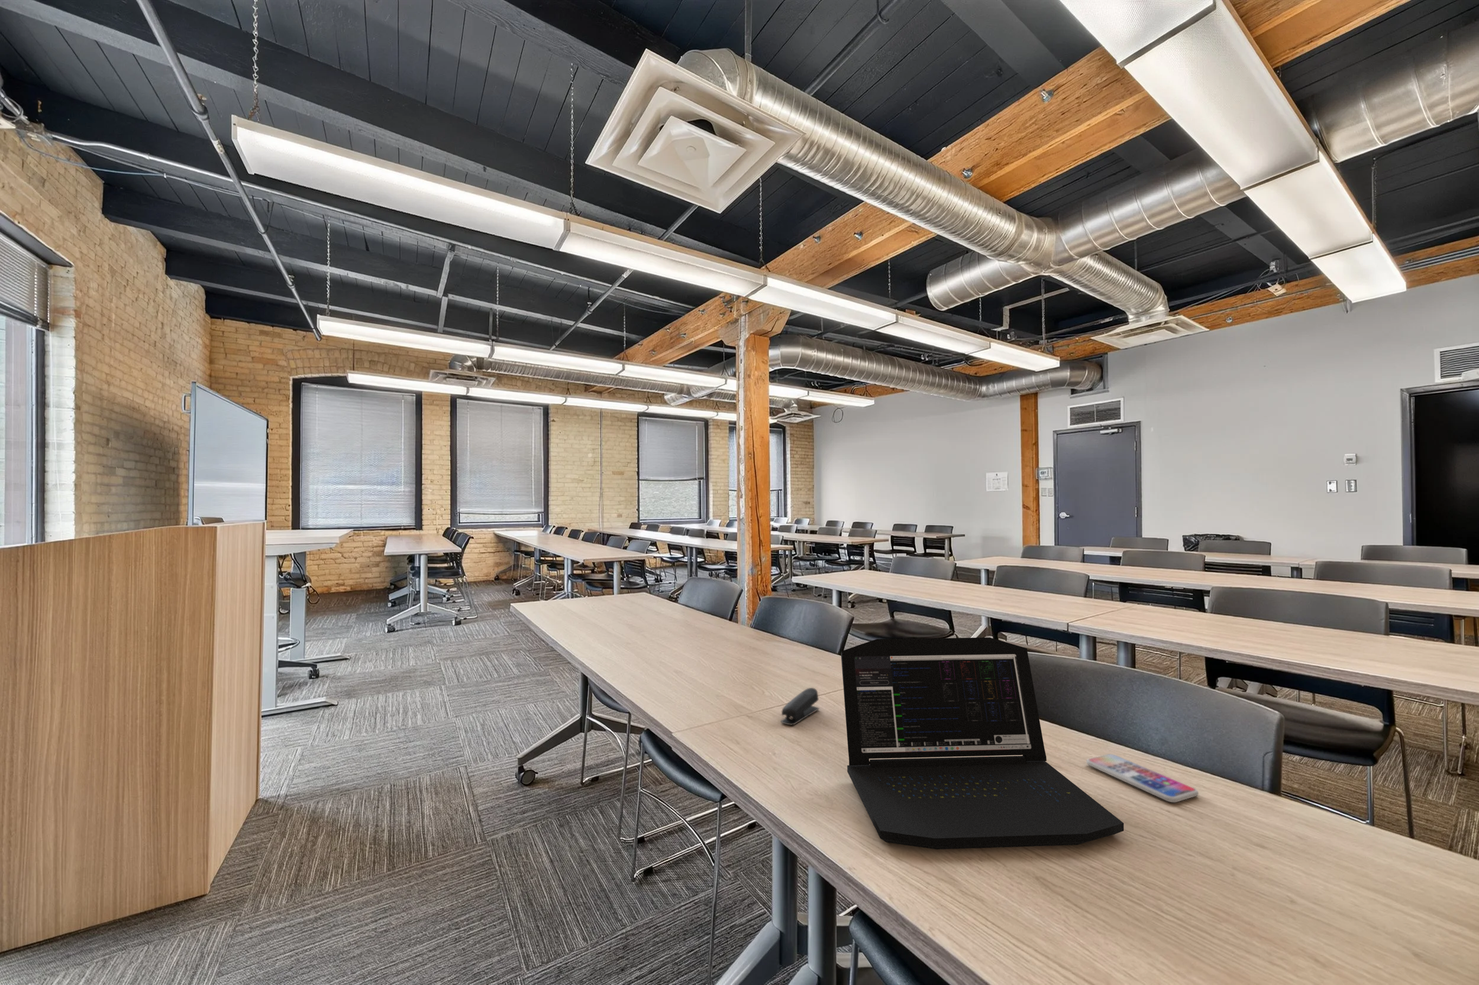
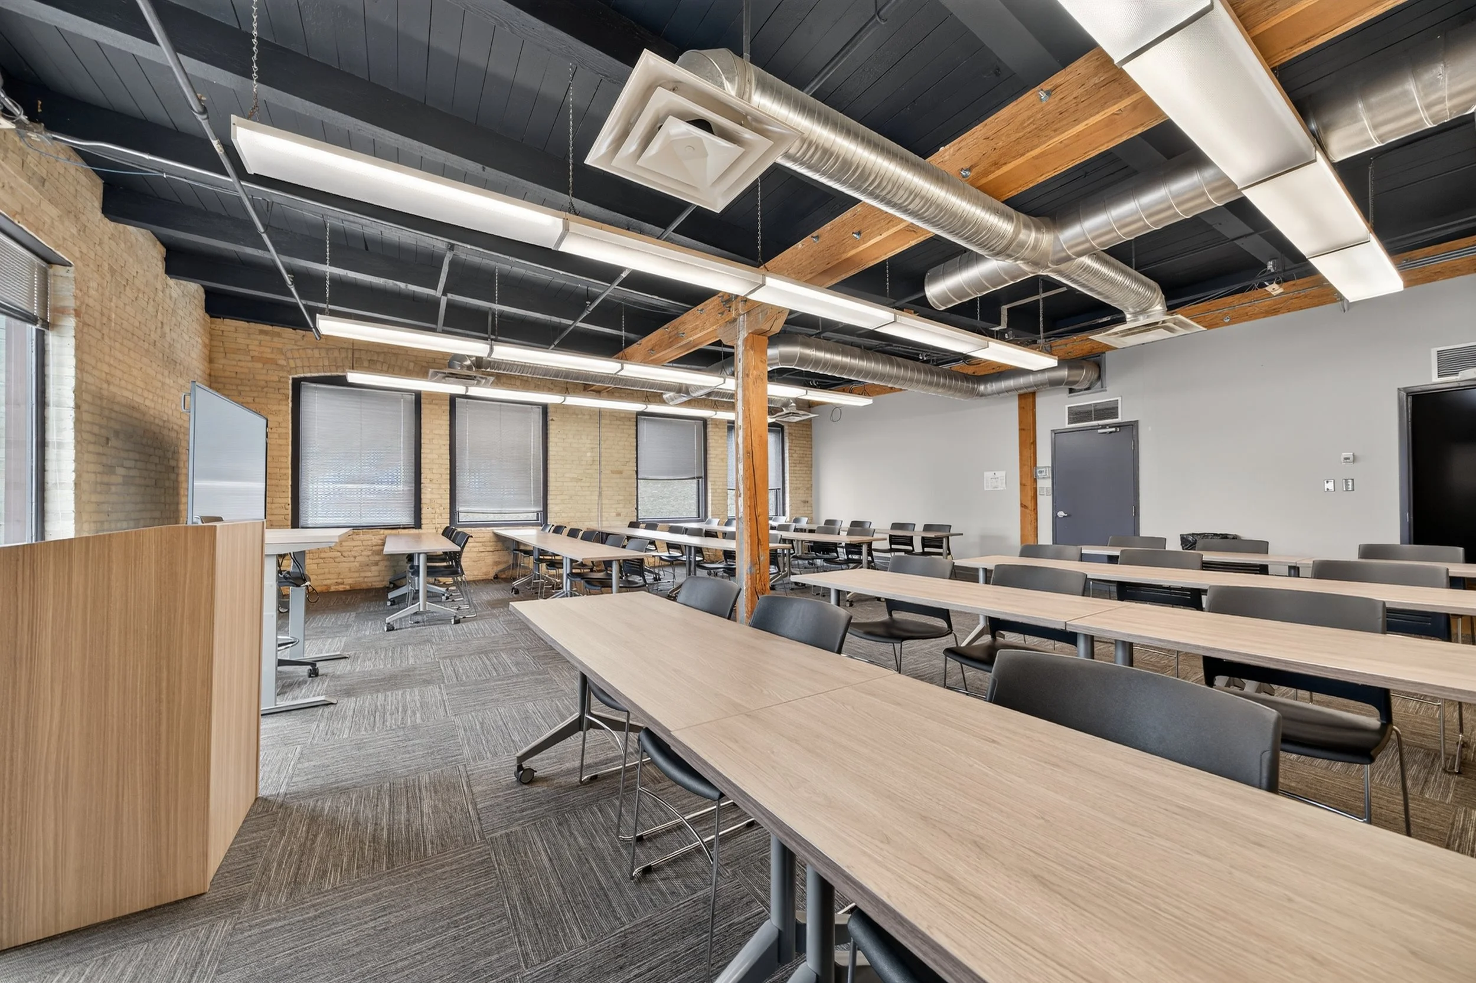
- stapler [781,687,820,726]
- laptop [840,637,1125,850]
- smartphone [1085,753,1200,803]
